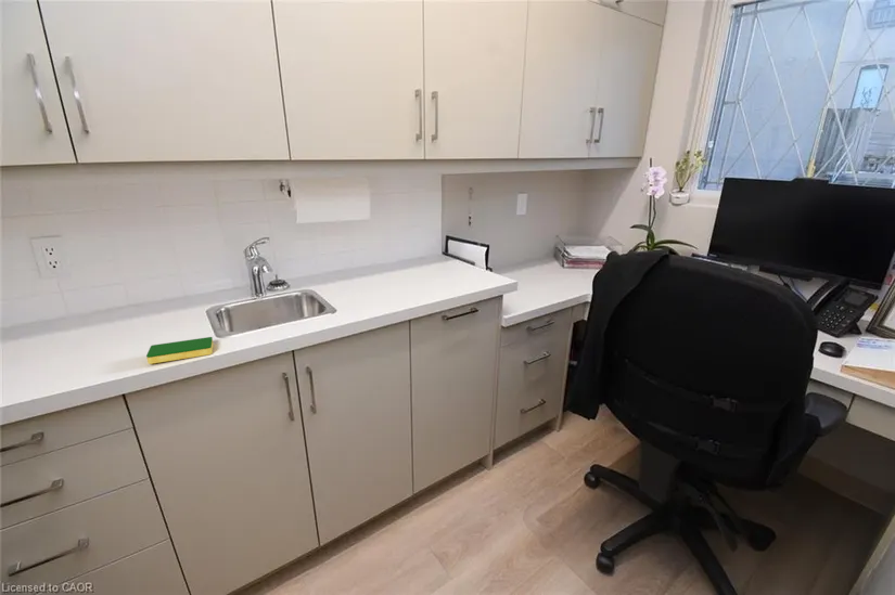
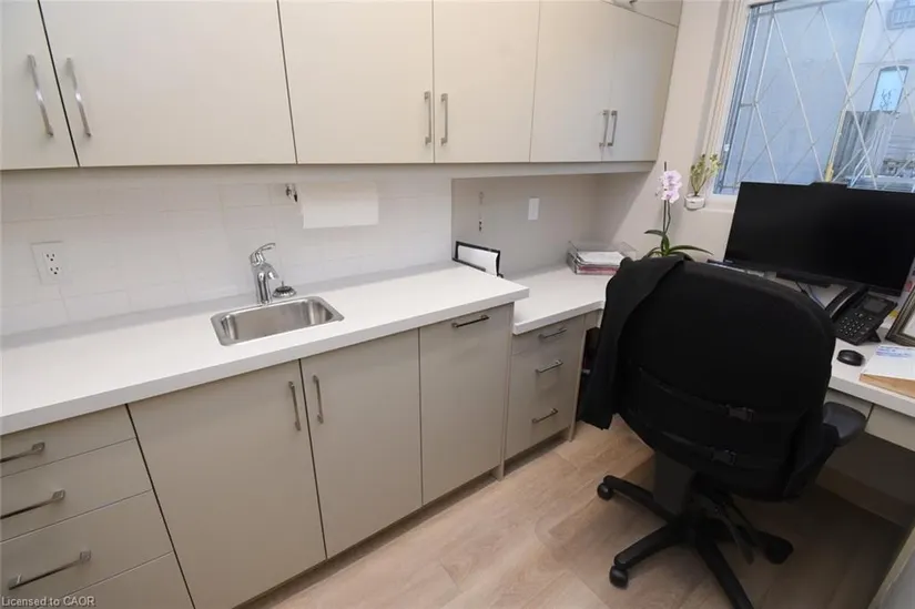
- dish sponge [145,336,215,365]
